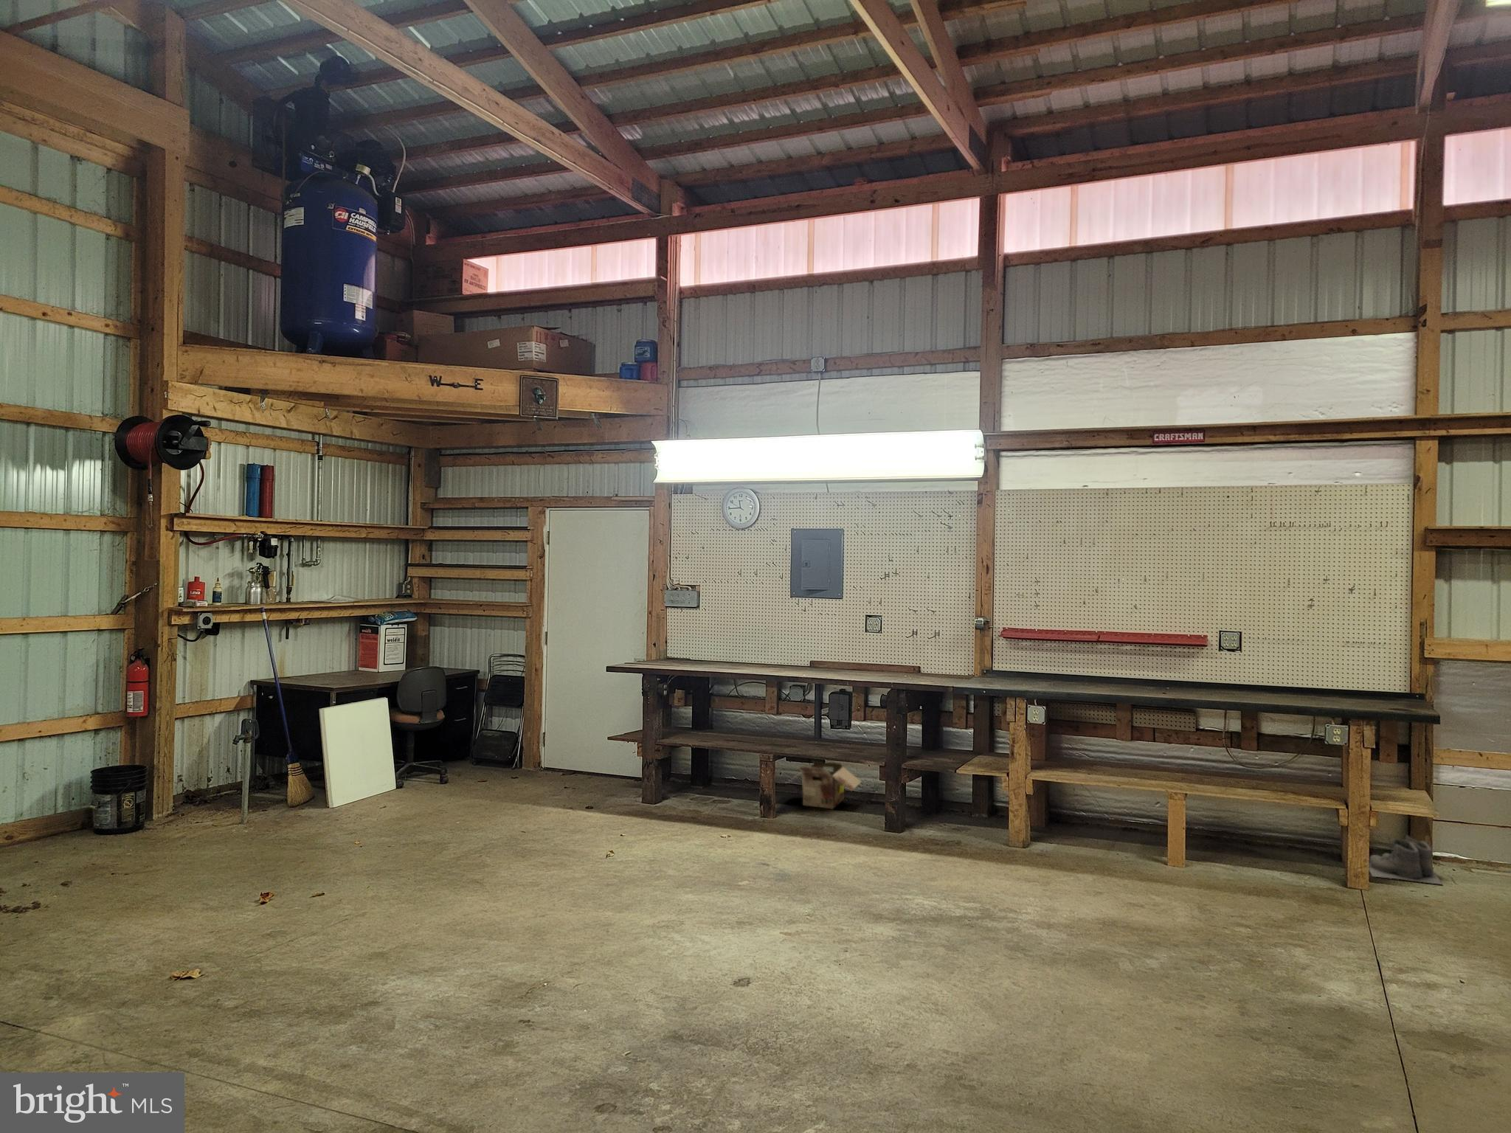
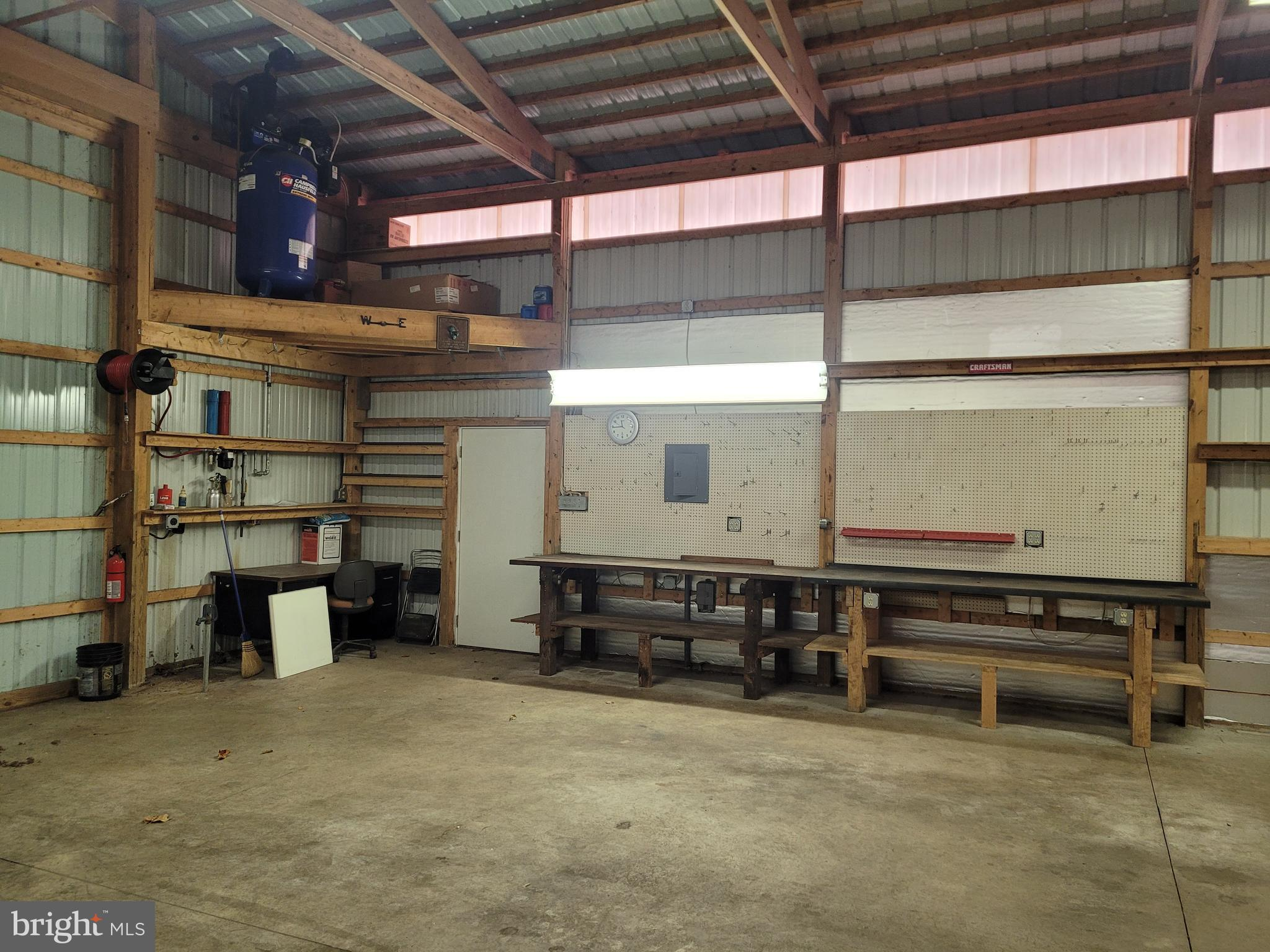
- boots [1368,835,1443,885]
- cardboard box [786,760,863,810]
